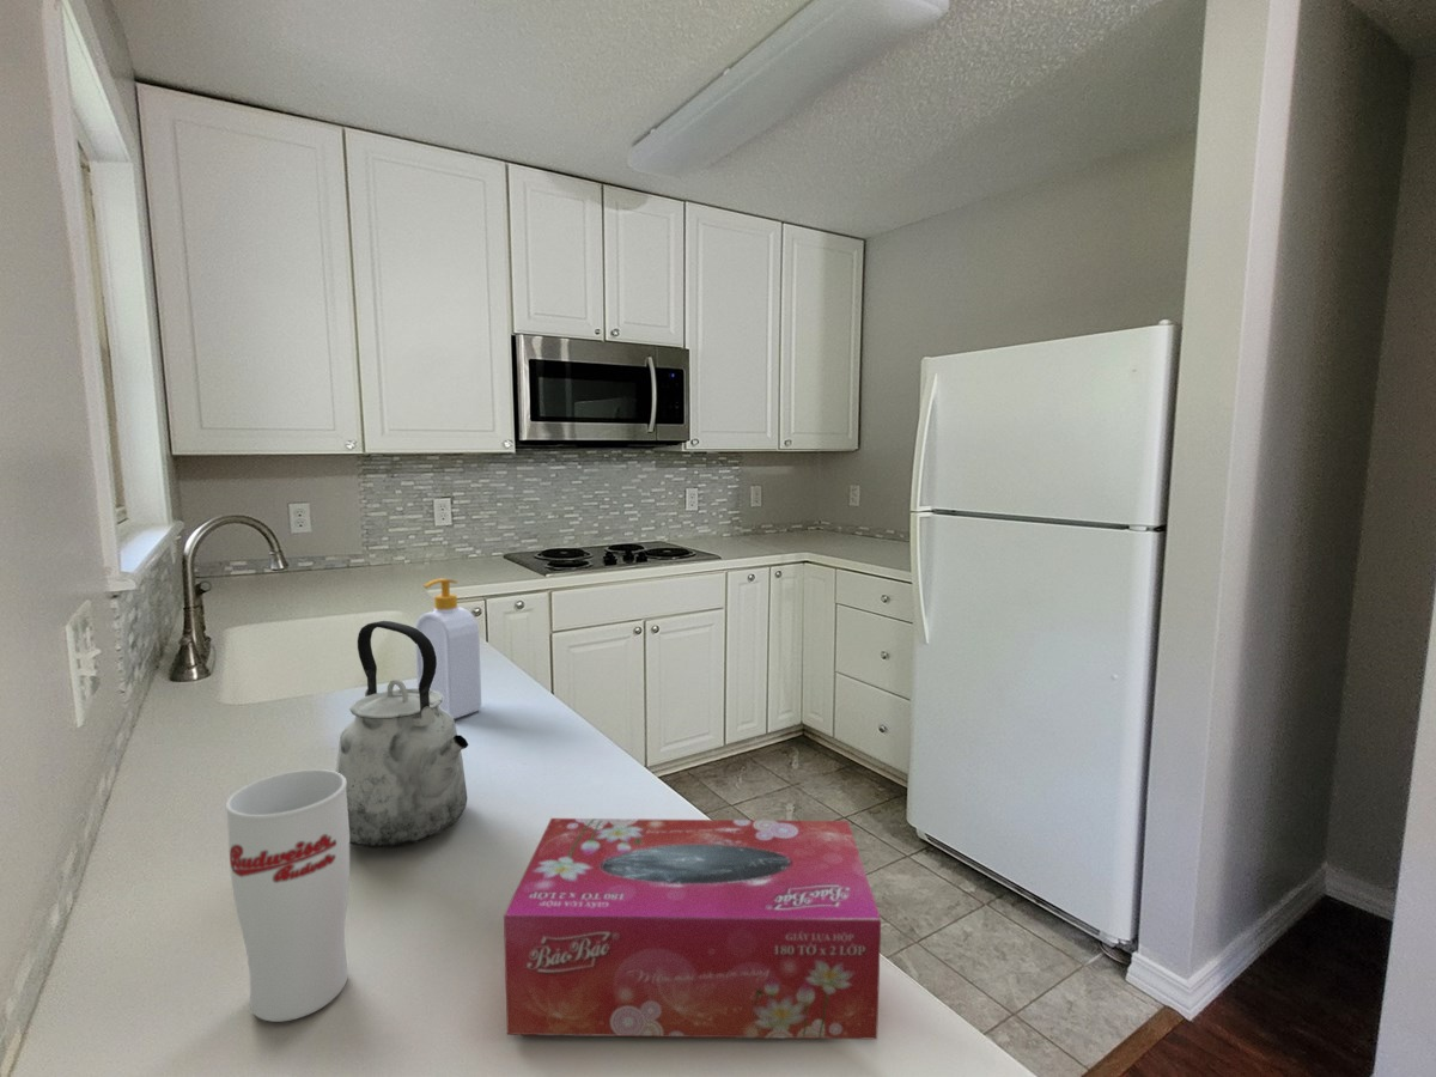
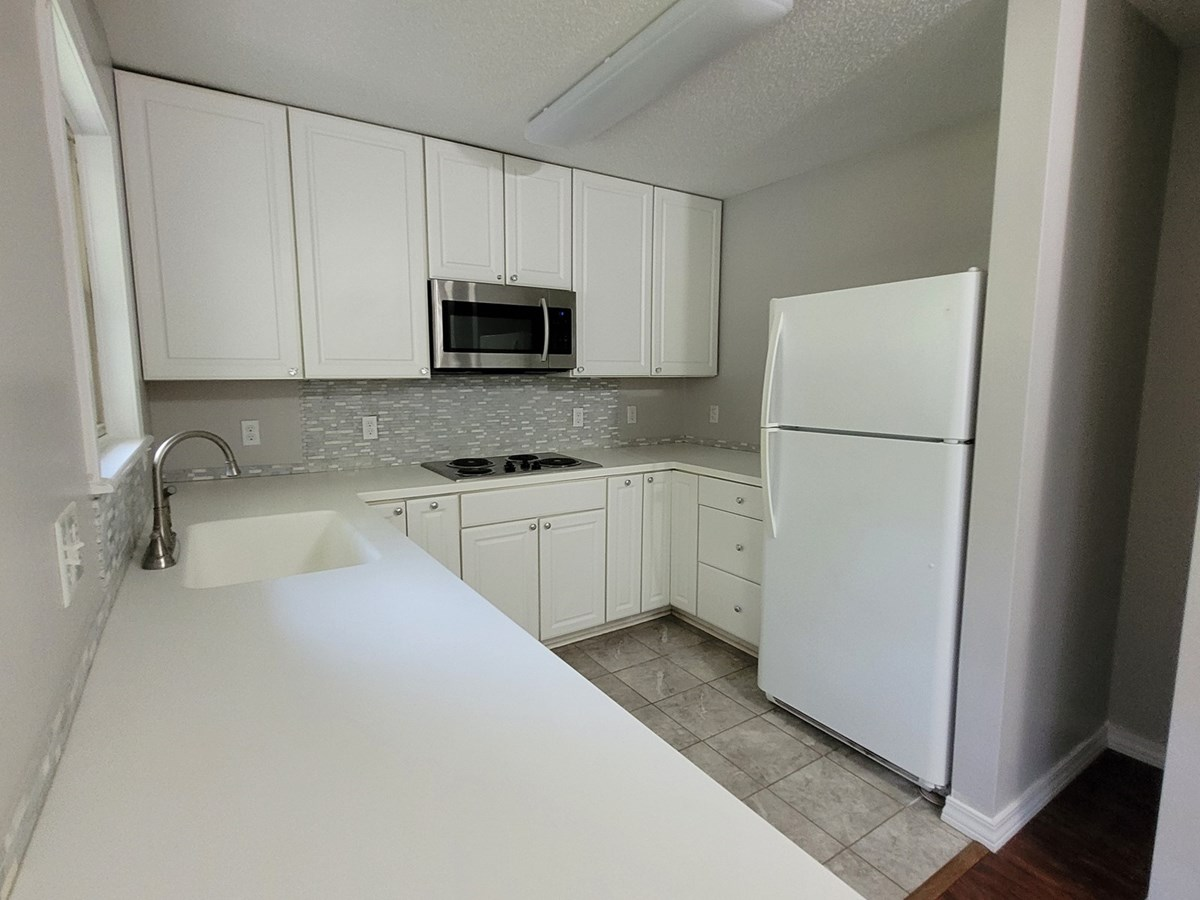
- cup [225,768,351,1023]
- kettle [335,620,469,850]
- soap bottle [414,578,482,720]
- tissue box [503,817,882,1041]
